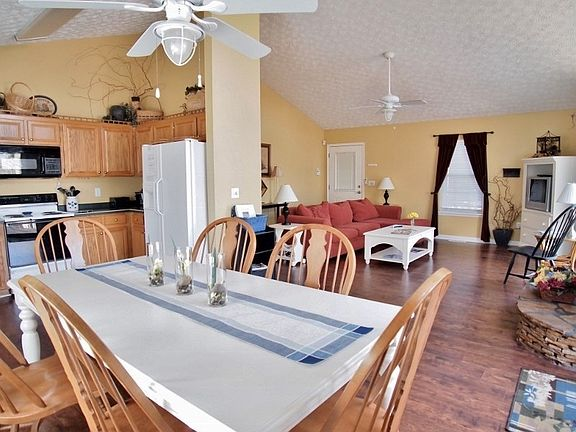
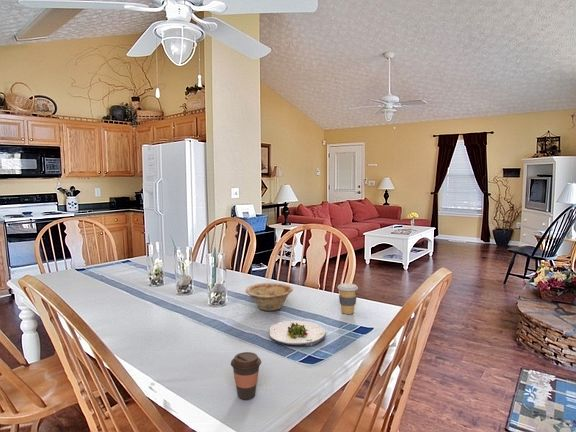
+ salad plate [269,320,326,347]
+ dish [245,282,294,312]
+ coffee cup [337,282,359,315]
+ coffee cup [230,351,262,400]
